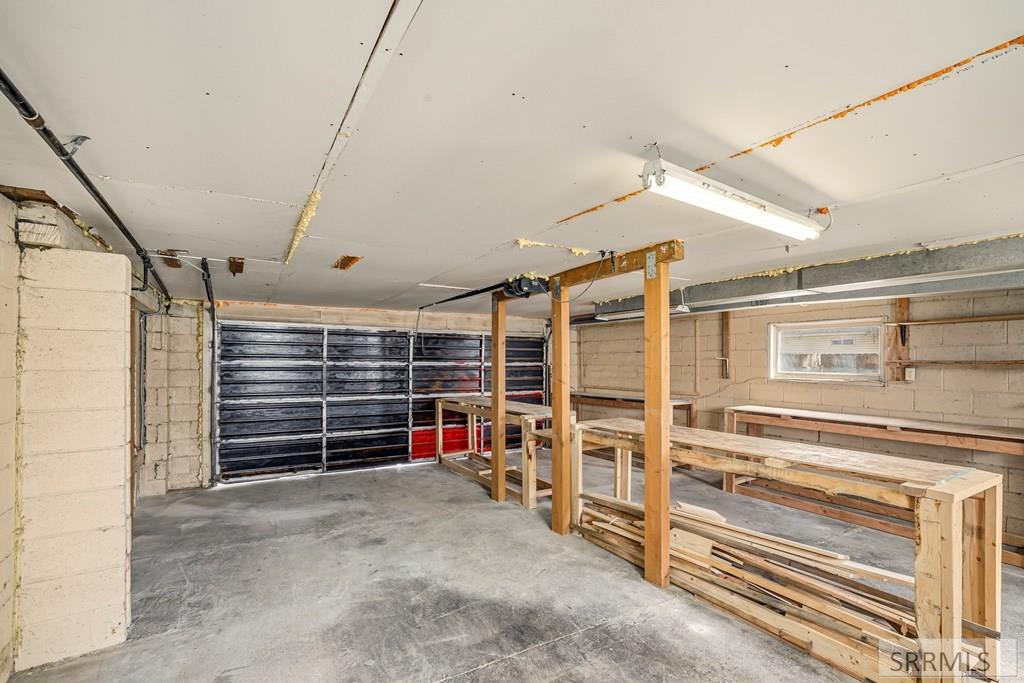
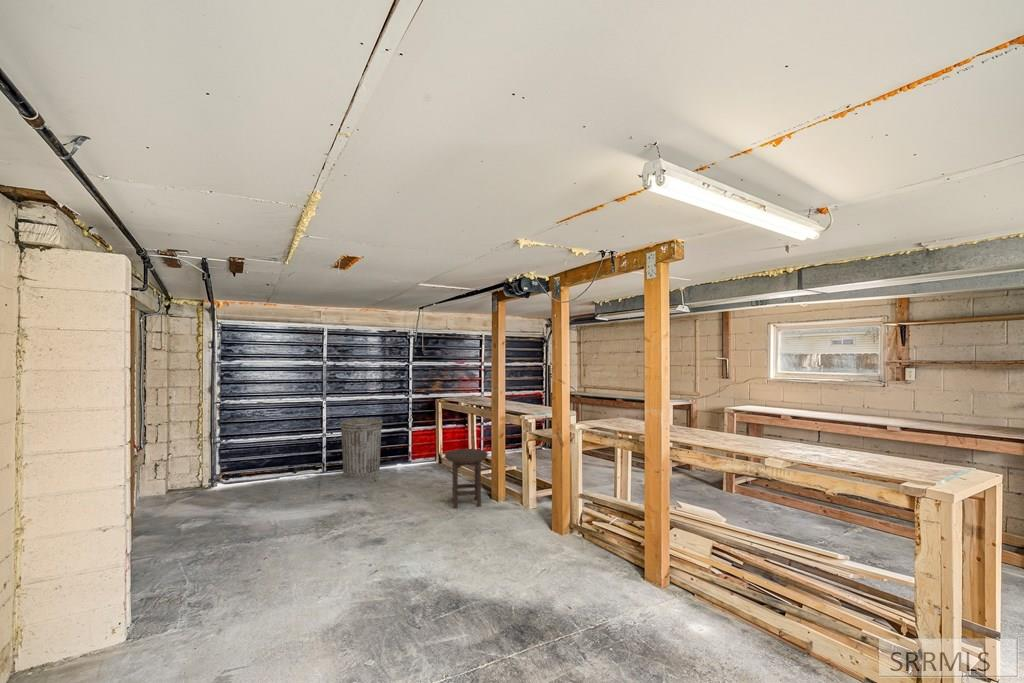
+ stool [444,448,489,510]
+ trash can [339,417,384,479]
